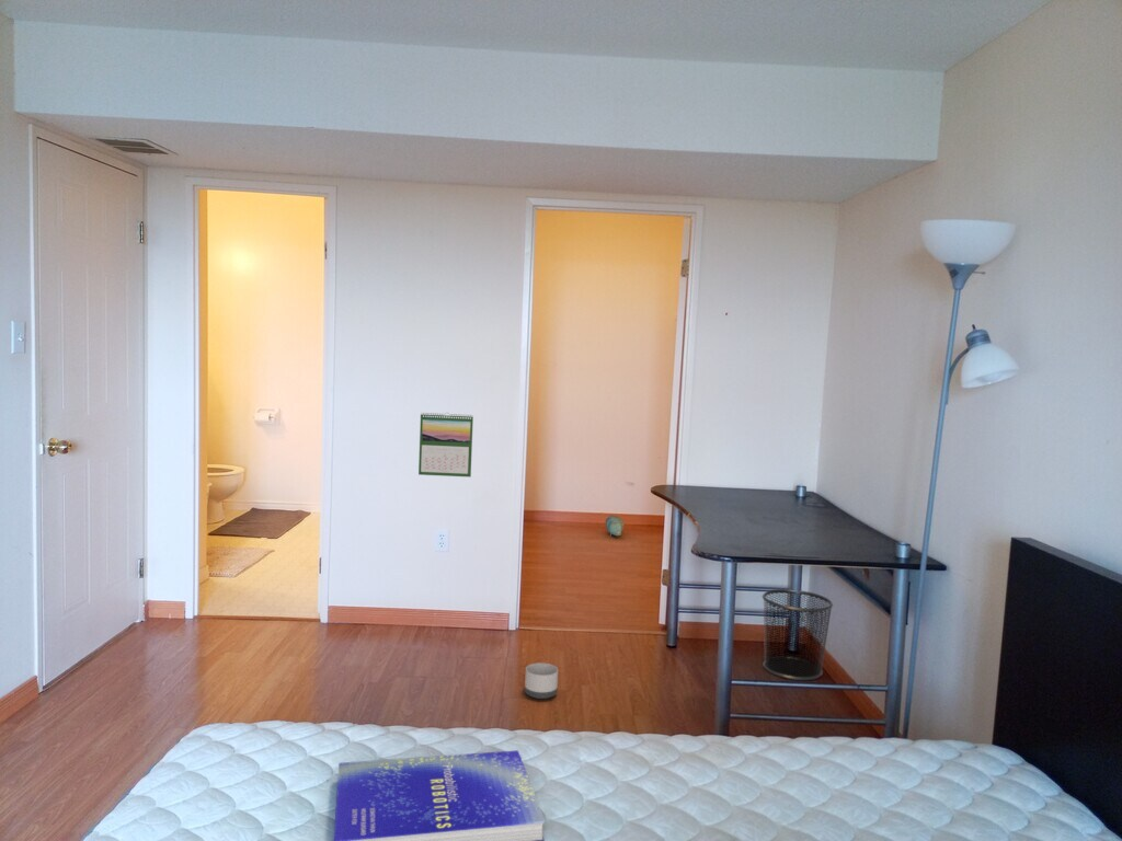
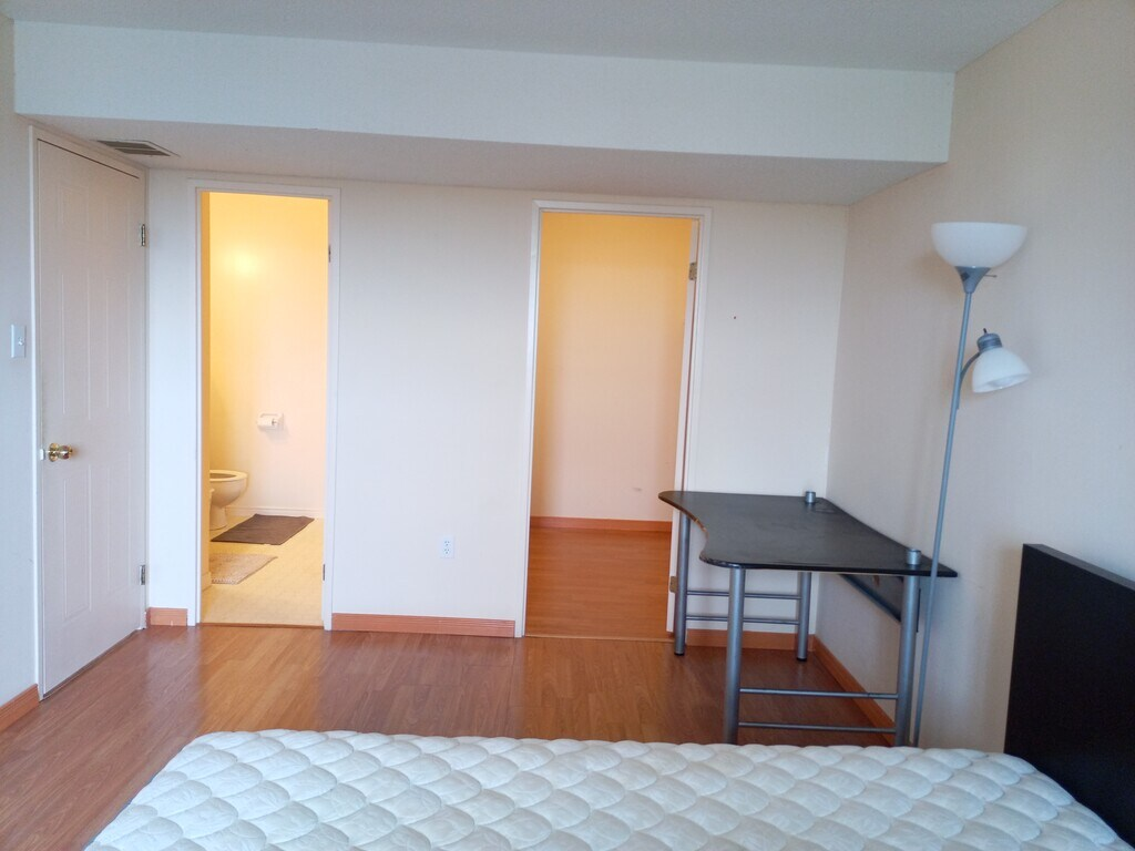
- waste bin [762,588,834,681]
- calendar [417,412,474,479]
- book [333,749,546,841]
- plush toy [605,515,625,537]
- planter [524,661,559,700]
